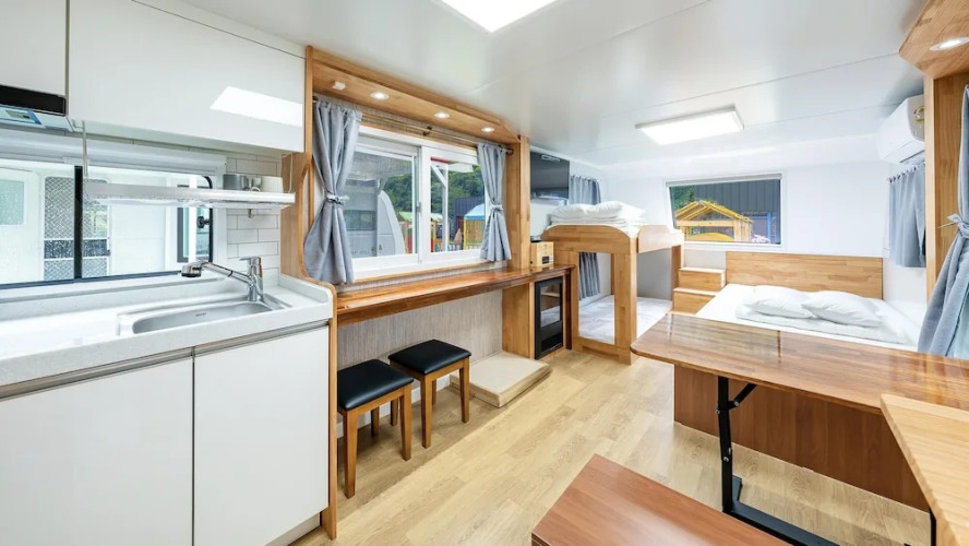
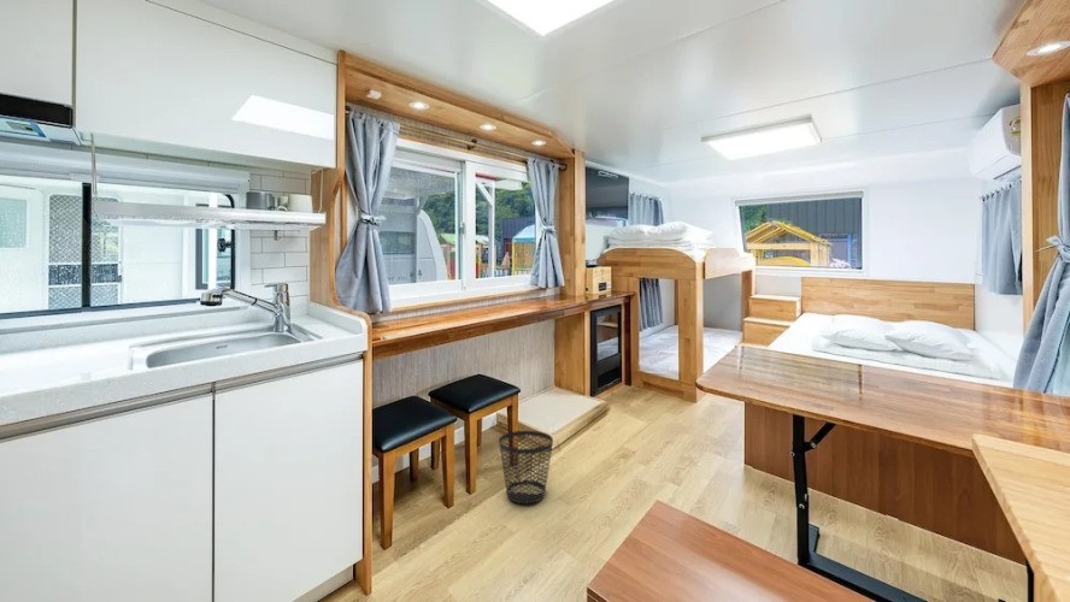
+ wastebasket [498,430,554,504]
